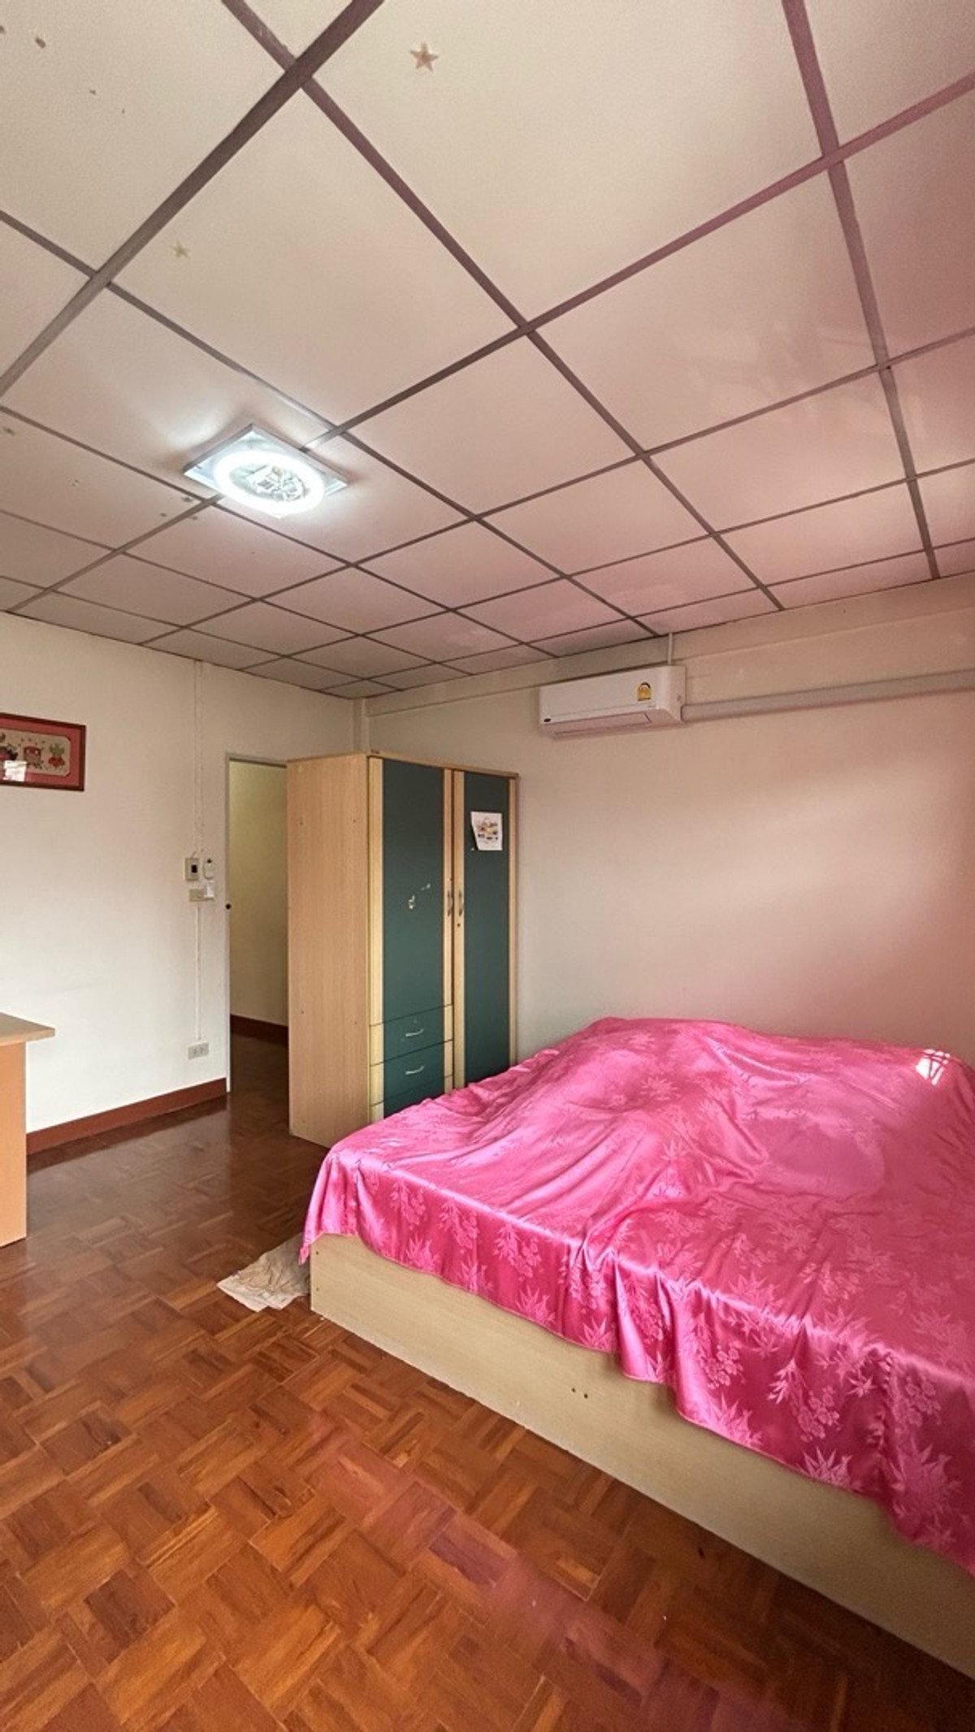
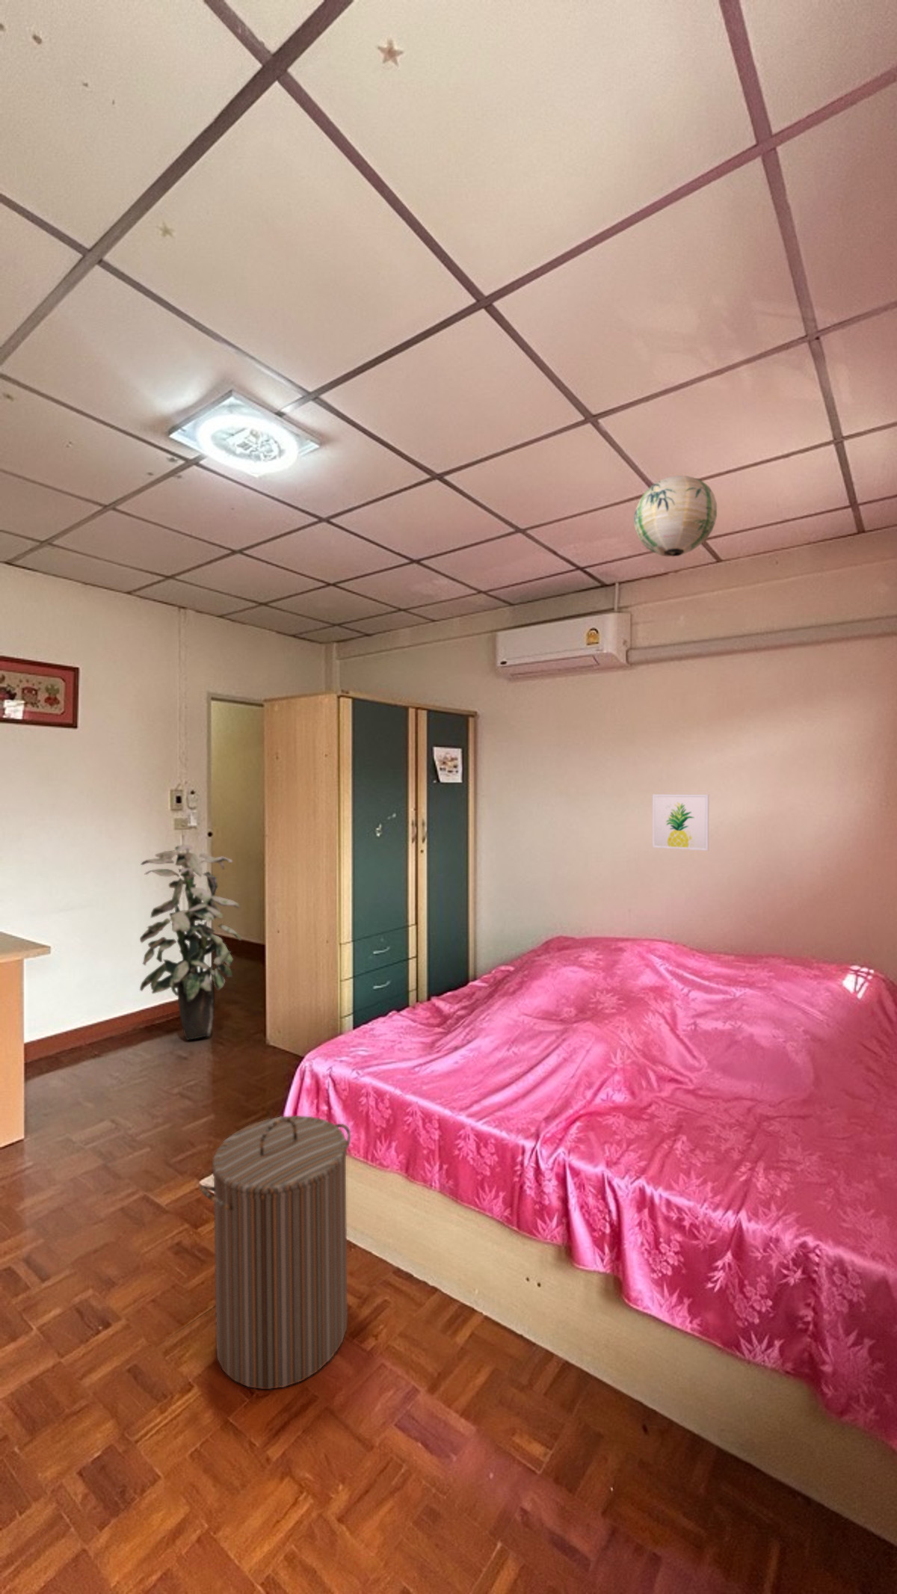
+ wall art [652,794,709,852]
+ indoor plant [139,844,242,1041]
+ paper lantern [633,475,718,557]
+ laundry hamper [199,1114,351,1390]
